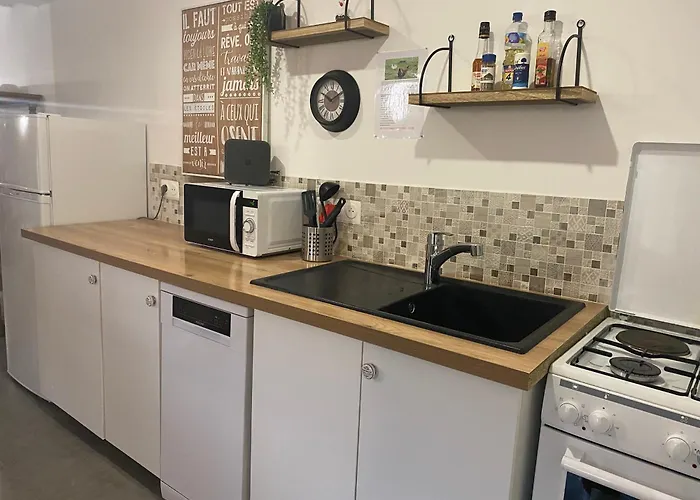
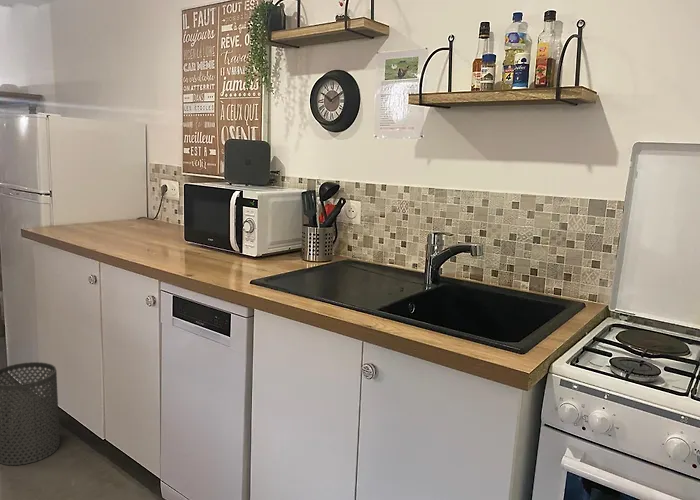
+ trash can [0,361,61,466]
